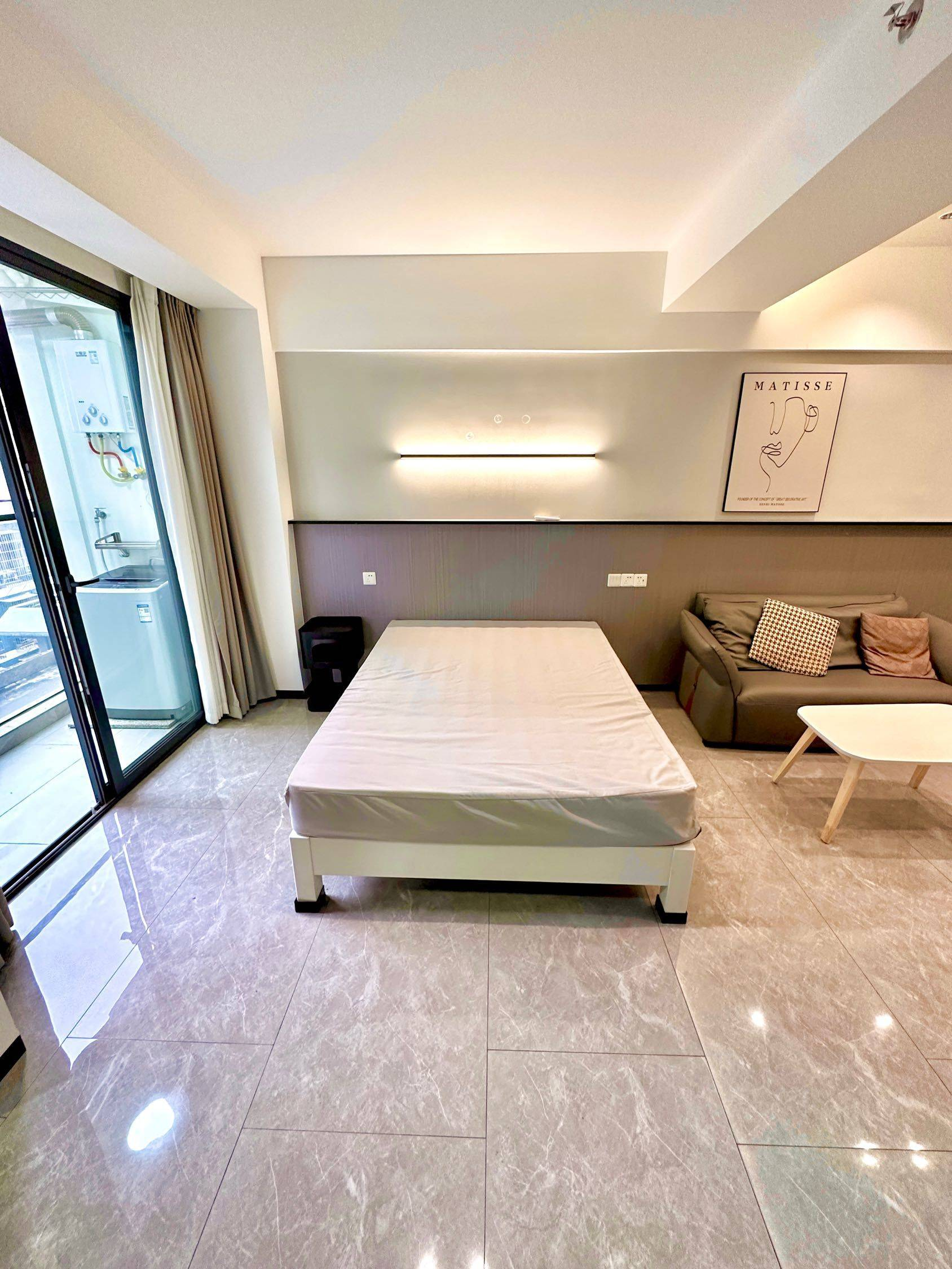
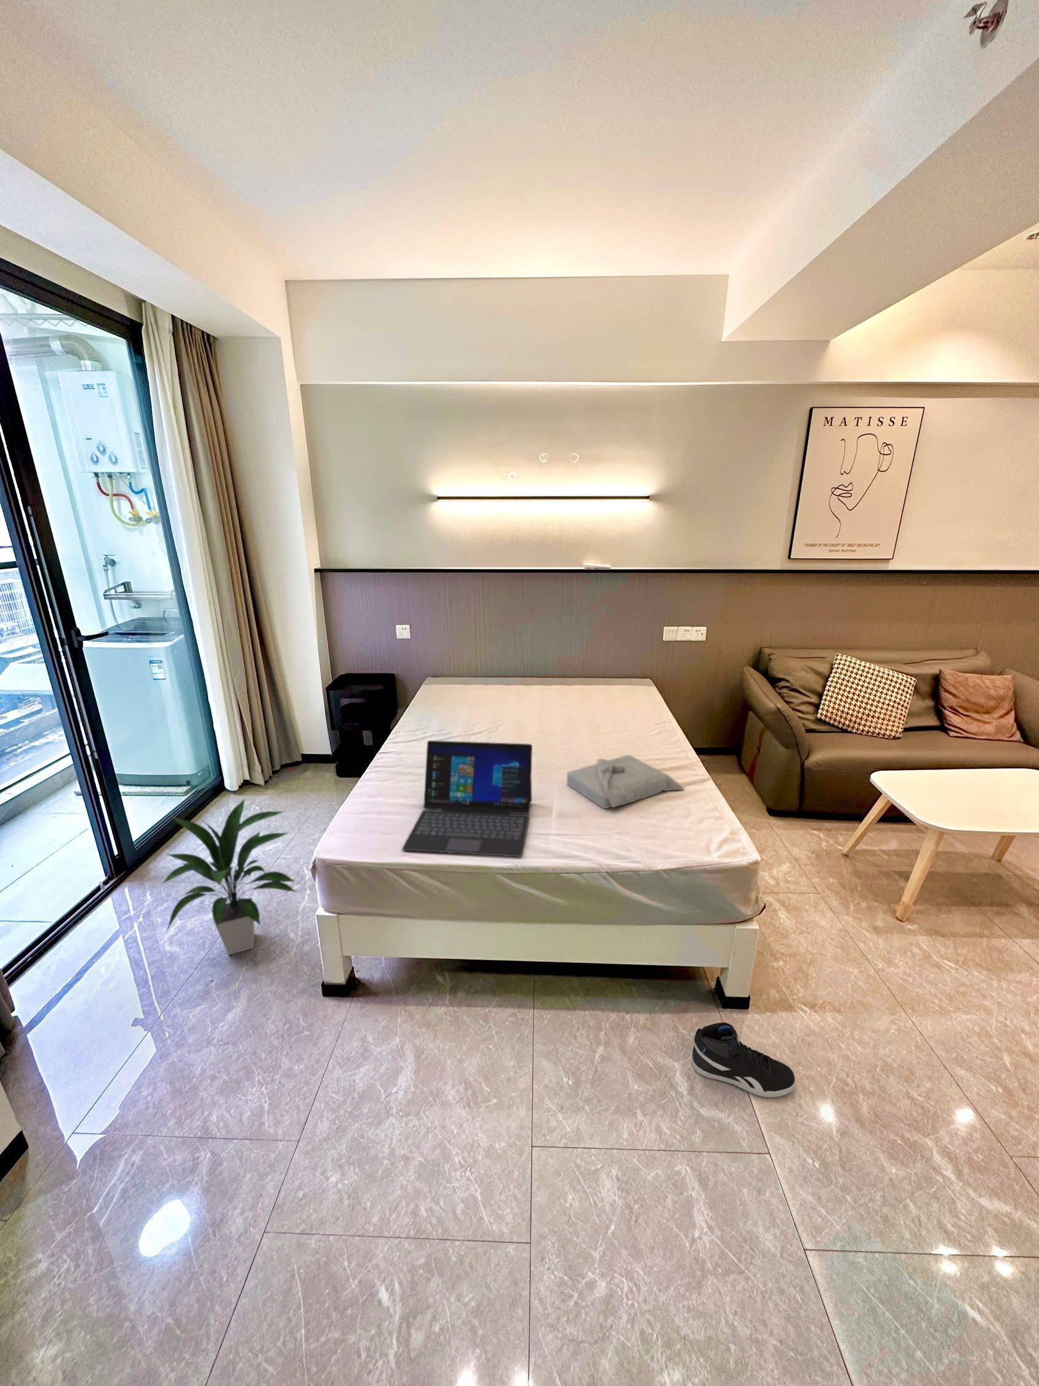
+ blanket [566,755,685,809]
+ indoor plant [159,797,298,956]
+ sneaker [691,1022,796,1098]
+ laptop [402,739,533,857]
